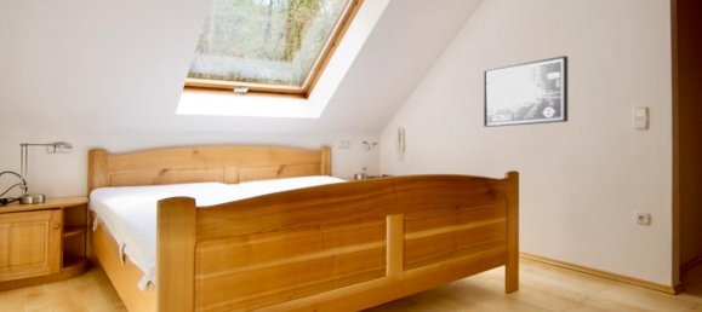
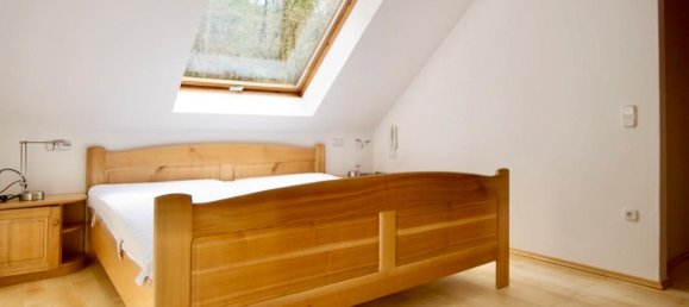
- wall art [483,54,569,128]
